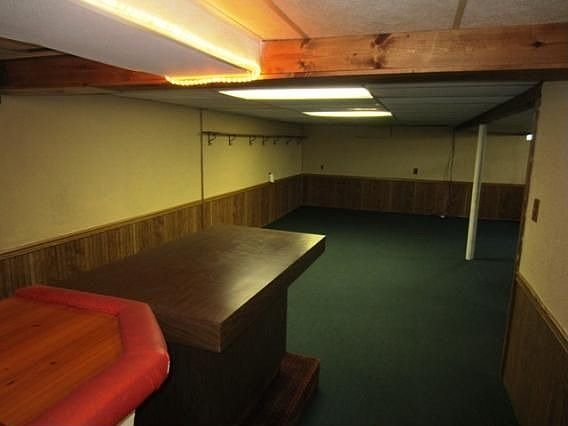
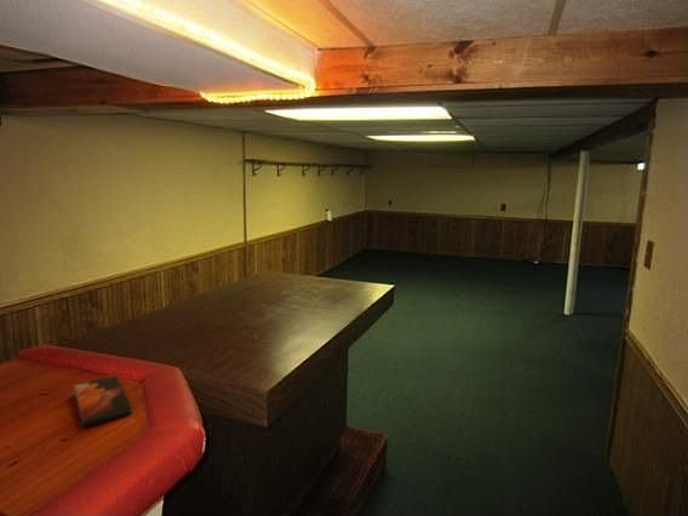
+ smartphone [73,375,134,428]
